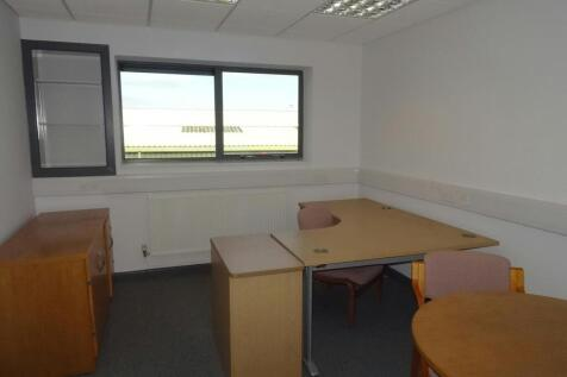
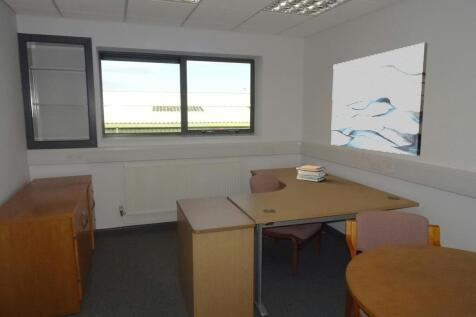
+ book stack [296,164,326,183]
+ wall art [330,42,429,157]
